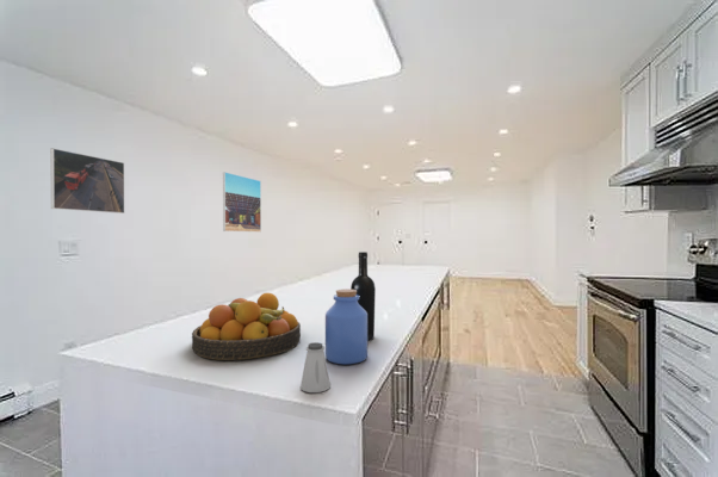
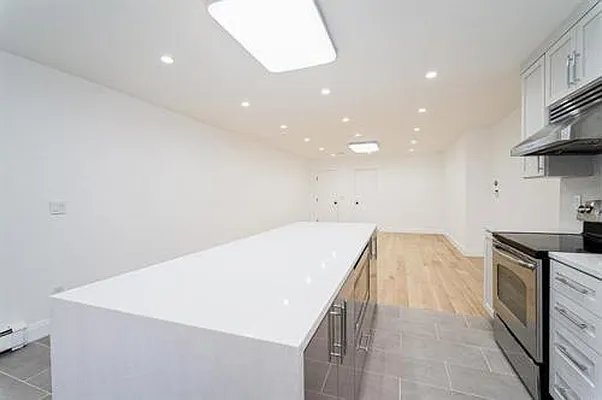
- jar [324,287,369,365]
- wine bottle [349,250,377,341]
- fruit bowl [191,292,302,361]
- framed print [222,171,262,233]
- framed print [49,147,125,215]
- saltshaker [299,341,332,394]
